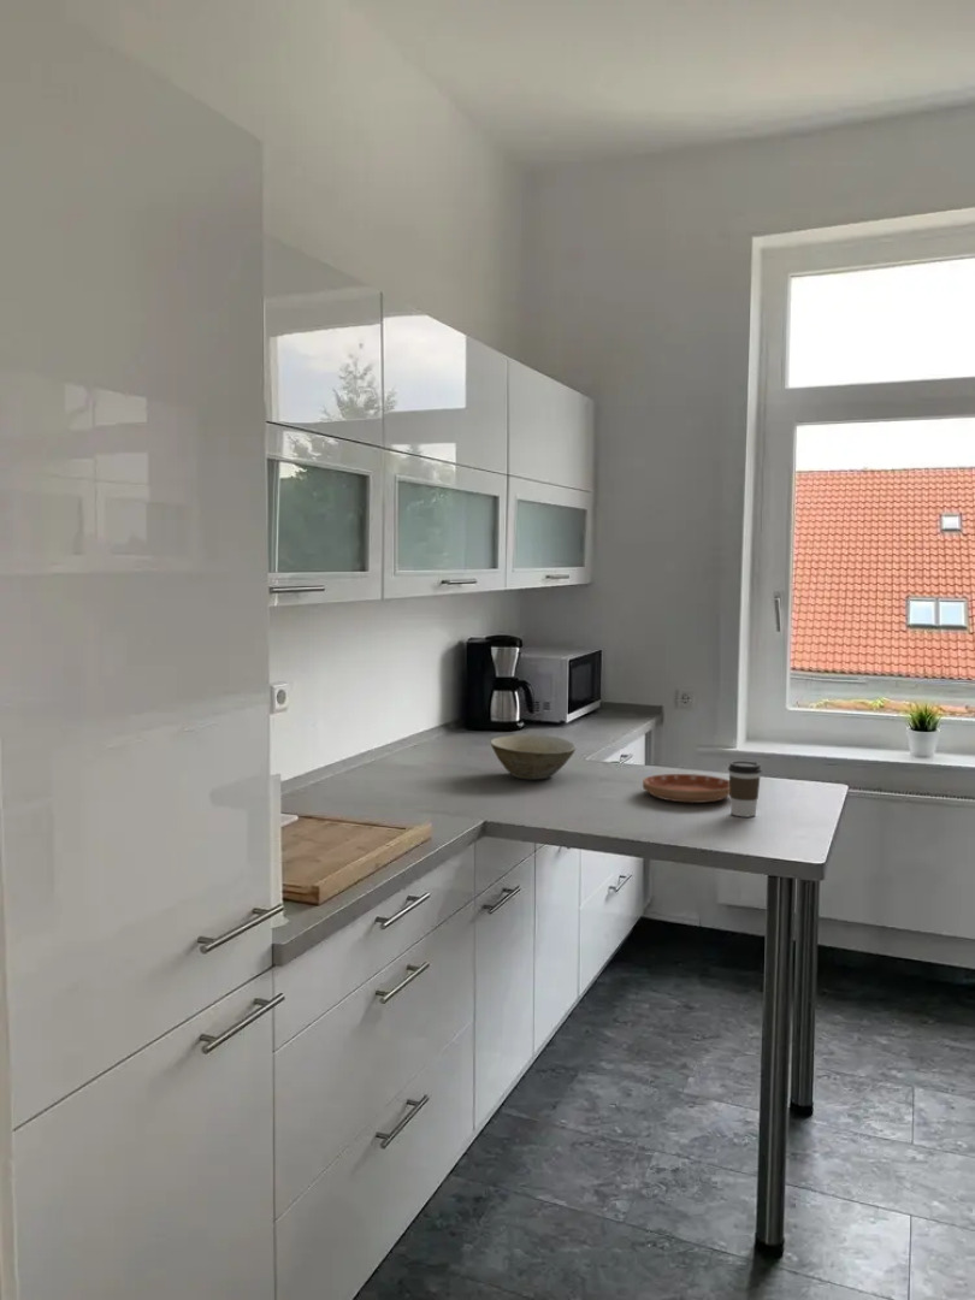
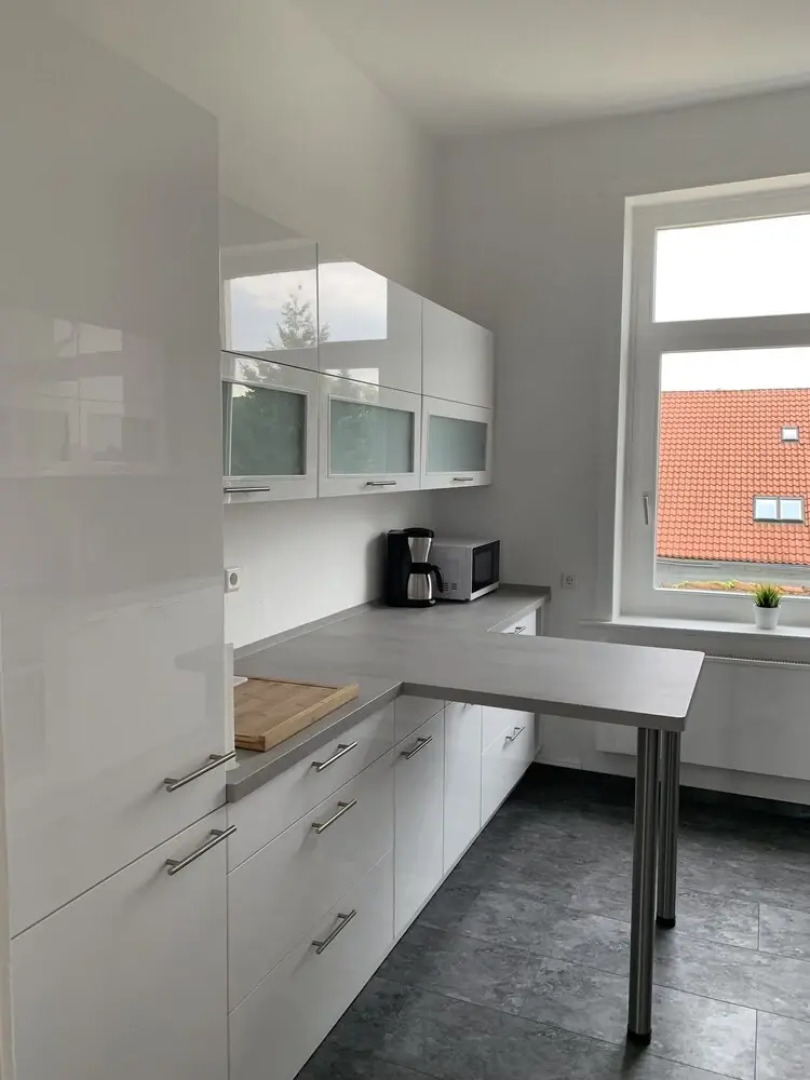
- coffee cup [727,760,762,817]
- saucer [642,773,729,804]
- bowl [490,733,577,780]
